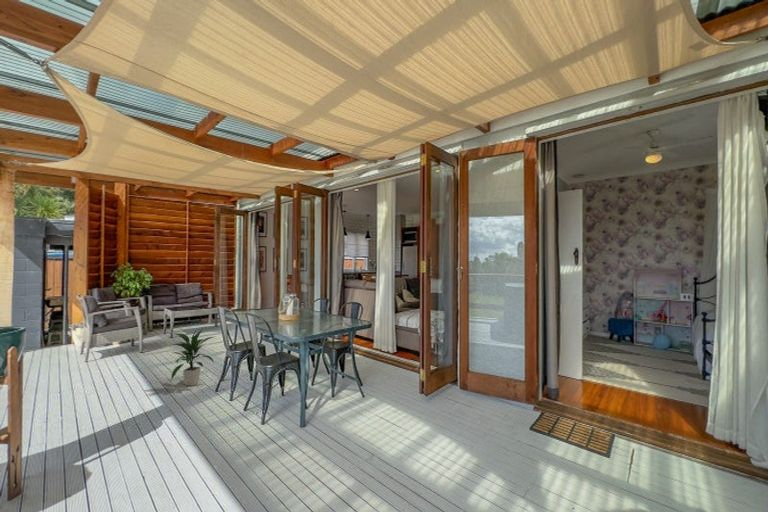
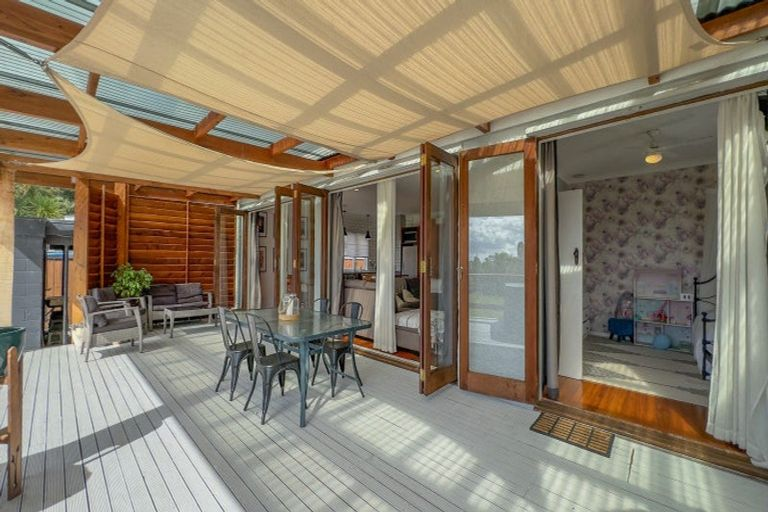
- indoor plant [170,328,218,386]
